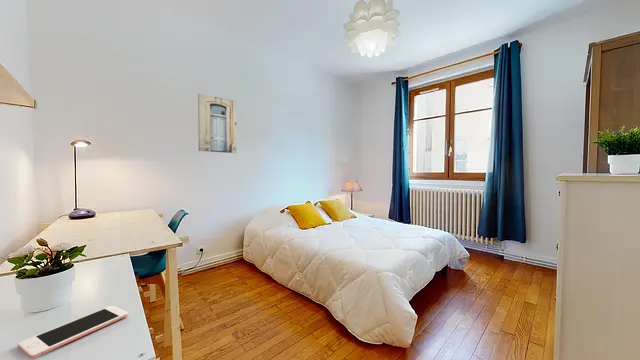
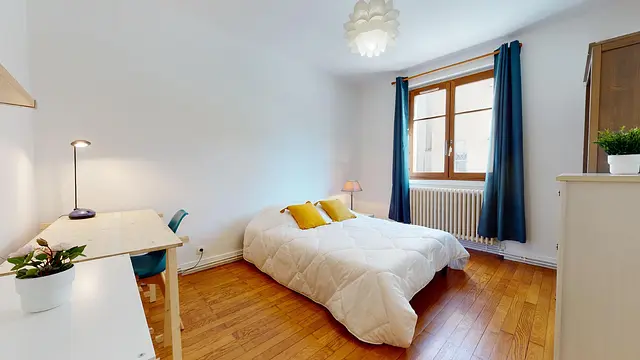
- wall art [197,93,237,154]
- cell phone [17,305,129,360]
